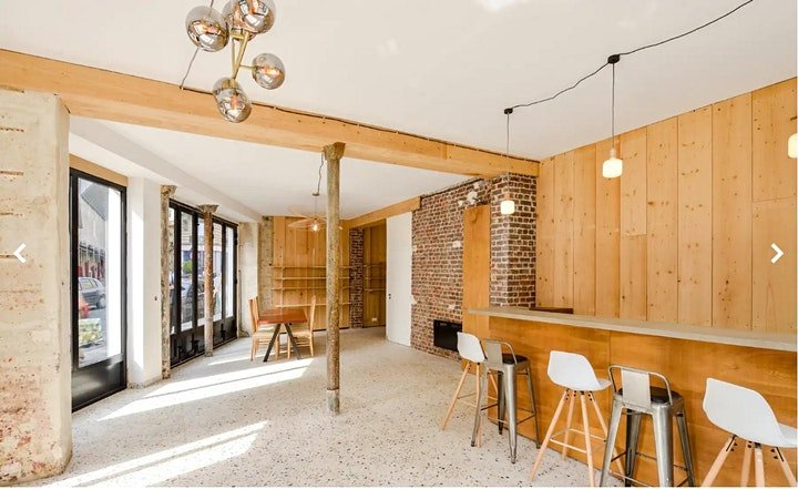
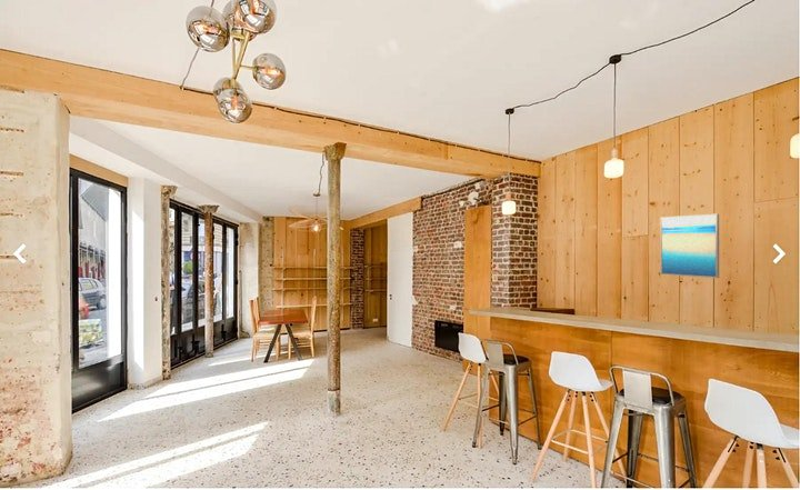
+ wall art [660,213,720,279]
